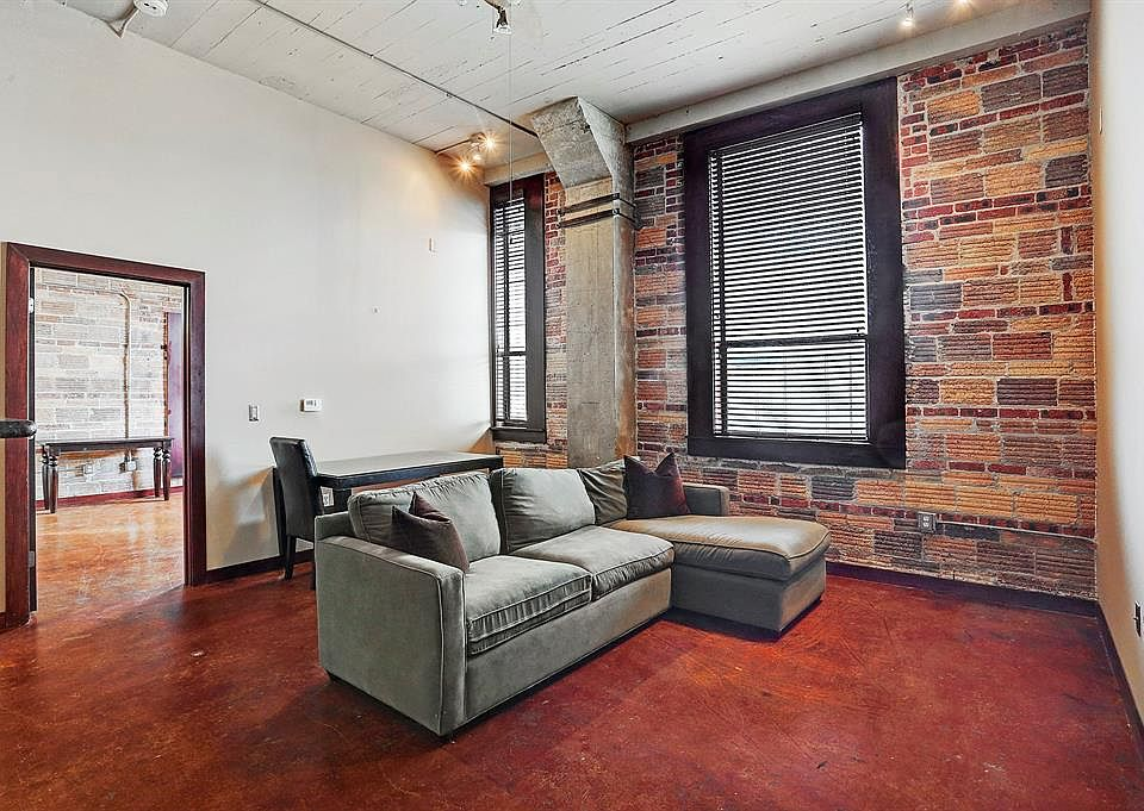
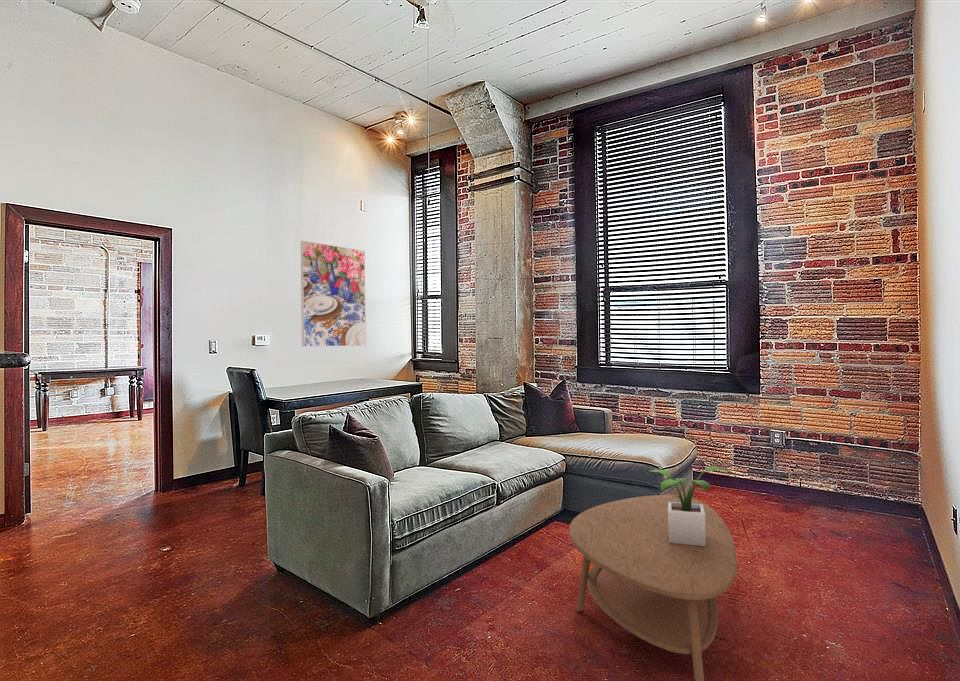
+ coffee table [568,494,738,681]
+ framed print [300,240,367,347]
+ potted plant [645,465,737,547]
